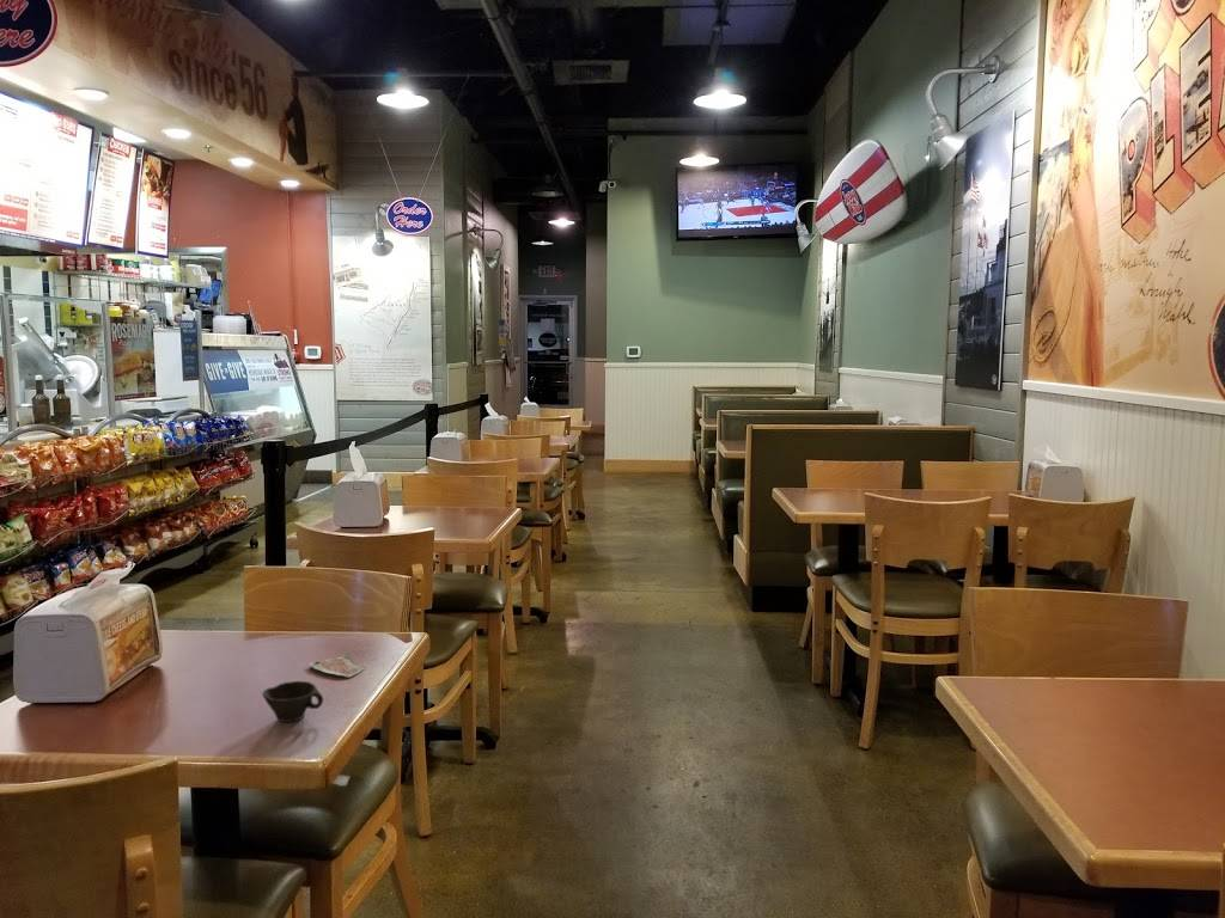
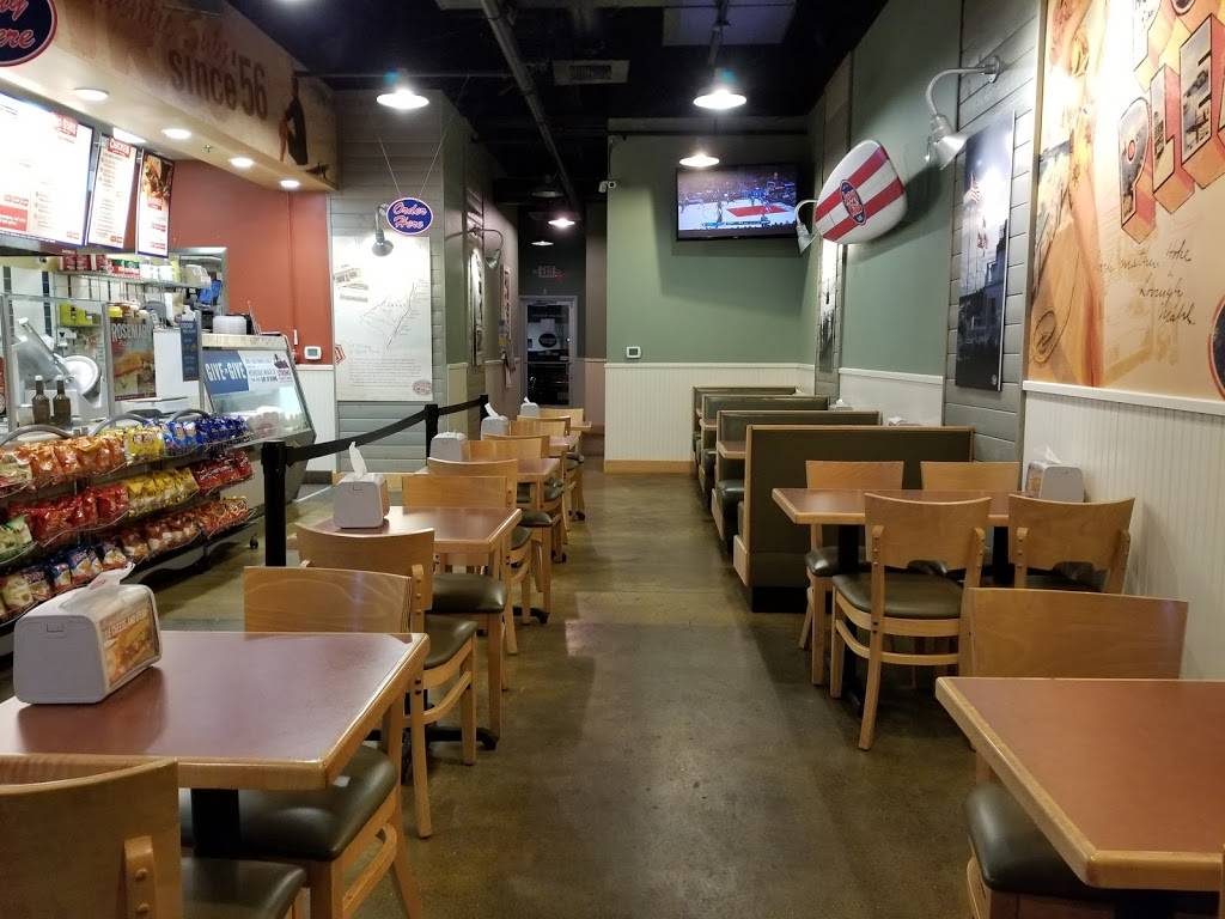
- cup [261,680,324,723]
- paper cup [307,651,366,679]
